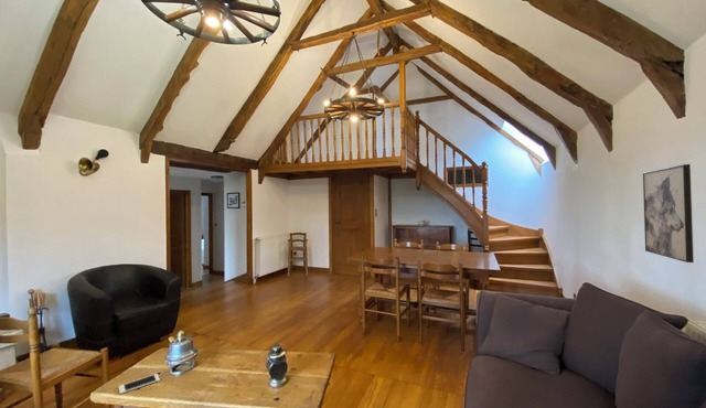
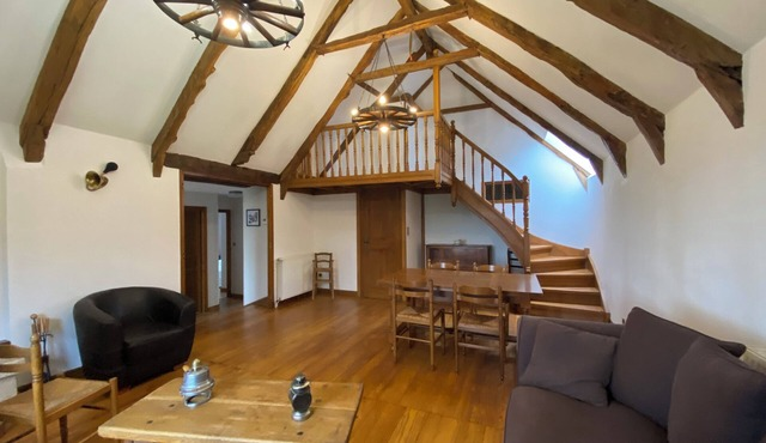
- cell phone [118,373,161,395]
- wall art [642,163,695,264]
